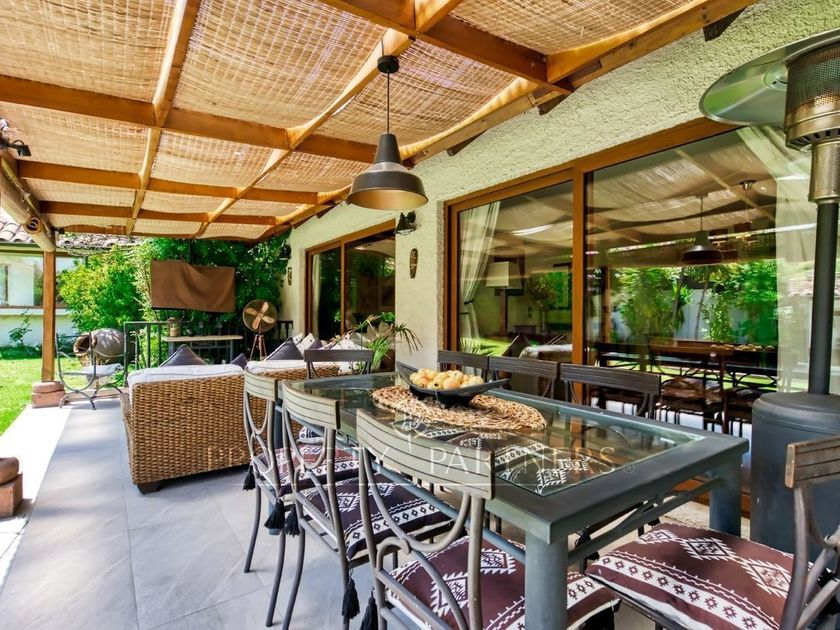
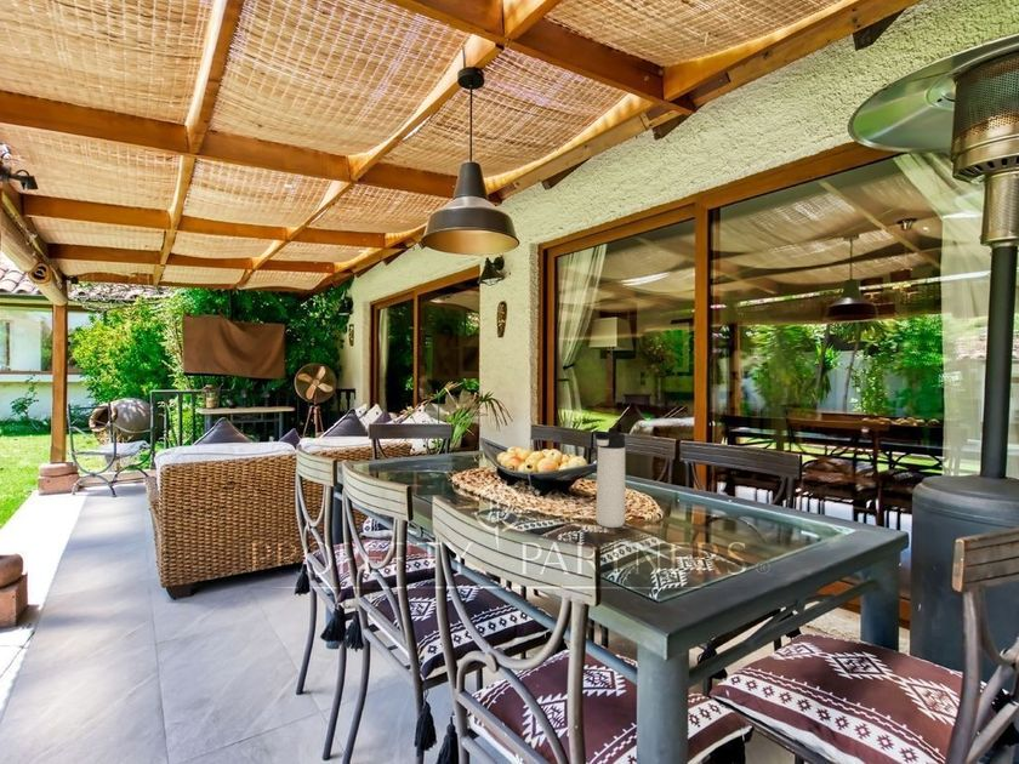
+ thermos bottle [592,427,626,529]
